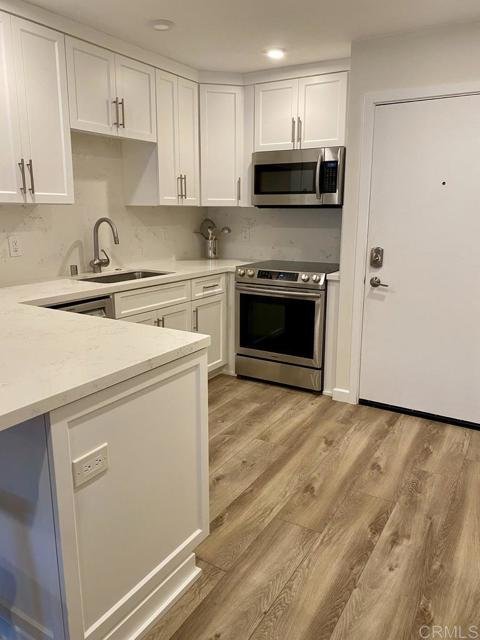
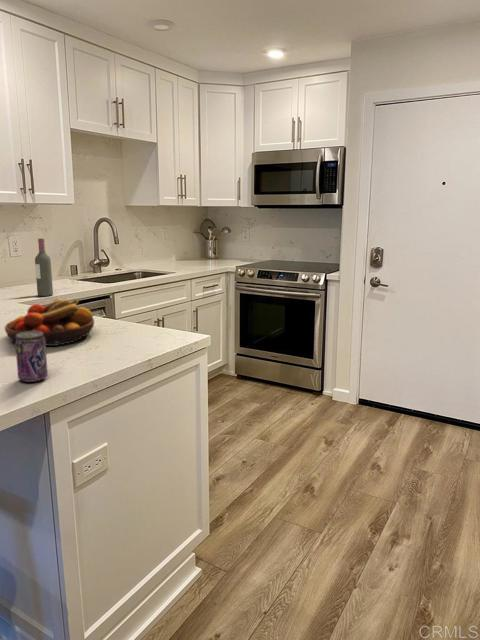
+ beverage can [14,331,49,383]
+ wine bottle [34,238,54,297]
+ fruit bowl [4,296,95,347]
